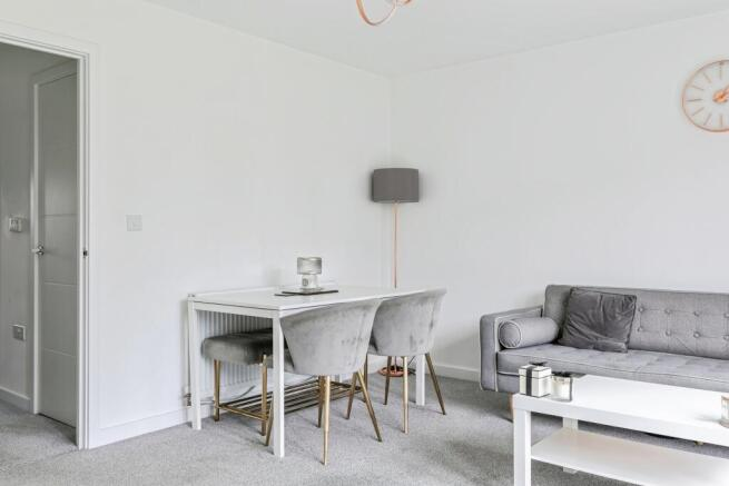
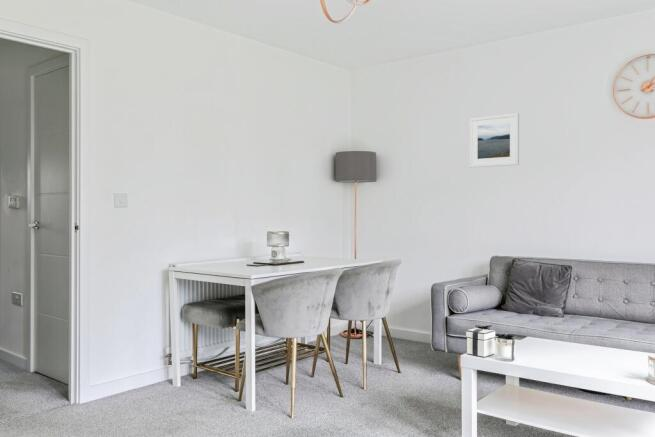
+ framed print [469,112,520,169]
